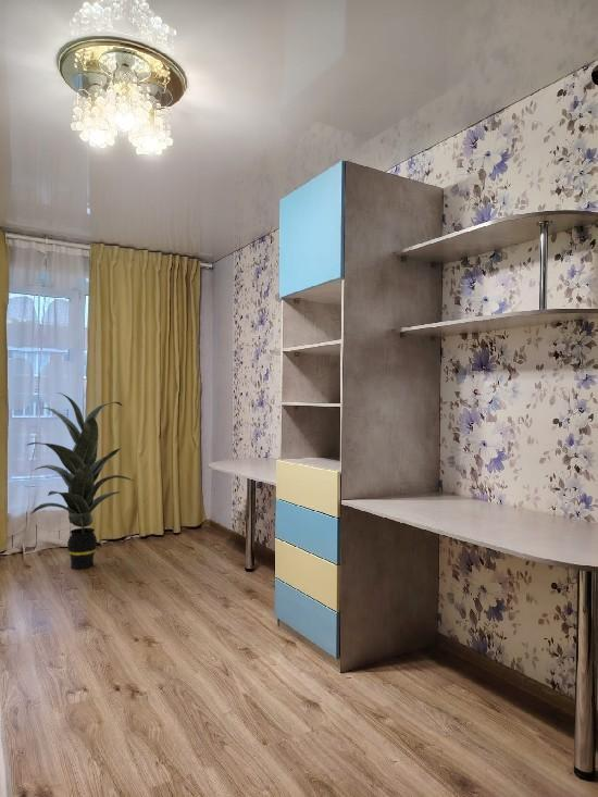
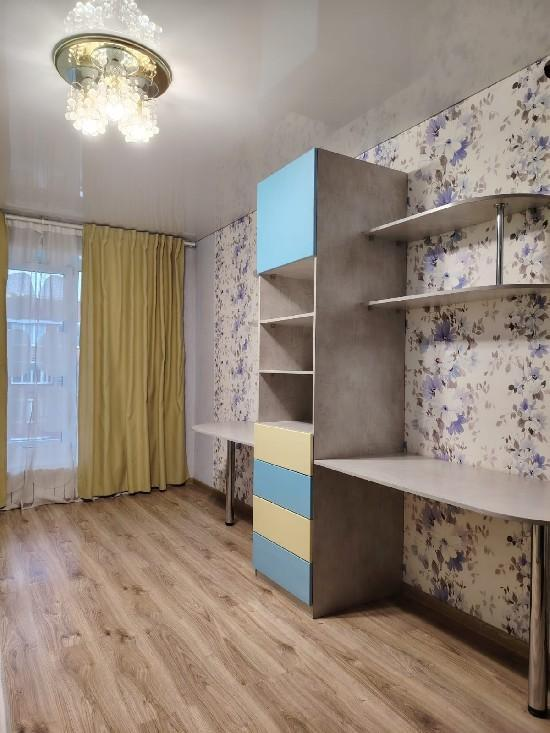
- indoor plant [25,391,134,570]
